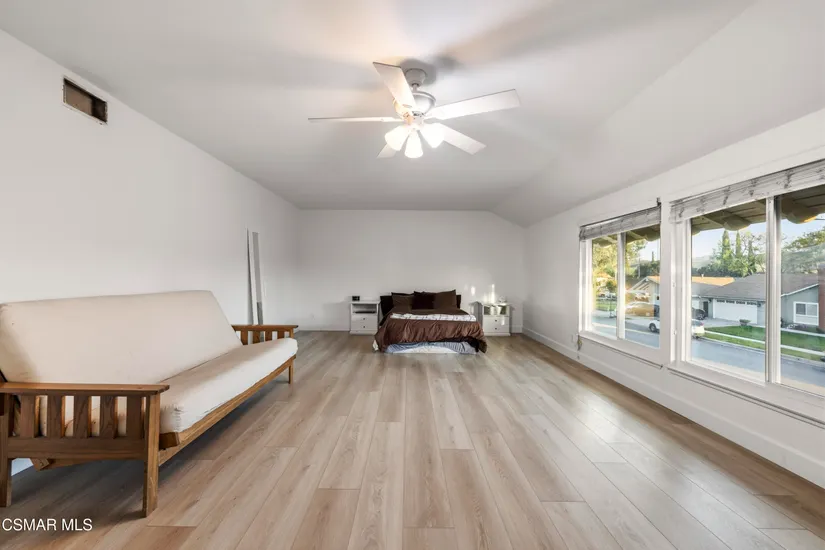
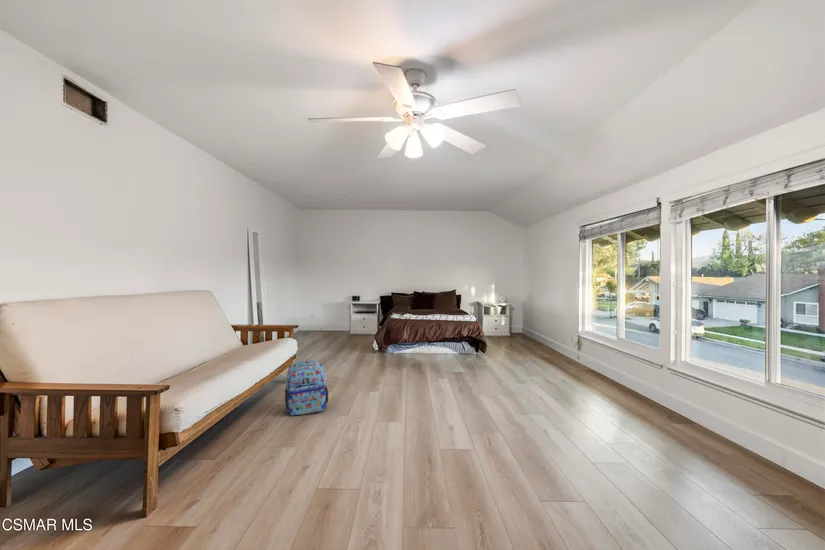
+ backpack [284,360,329,417]
